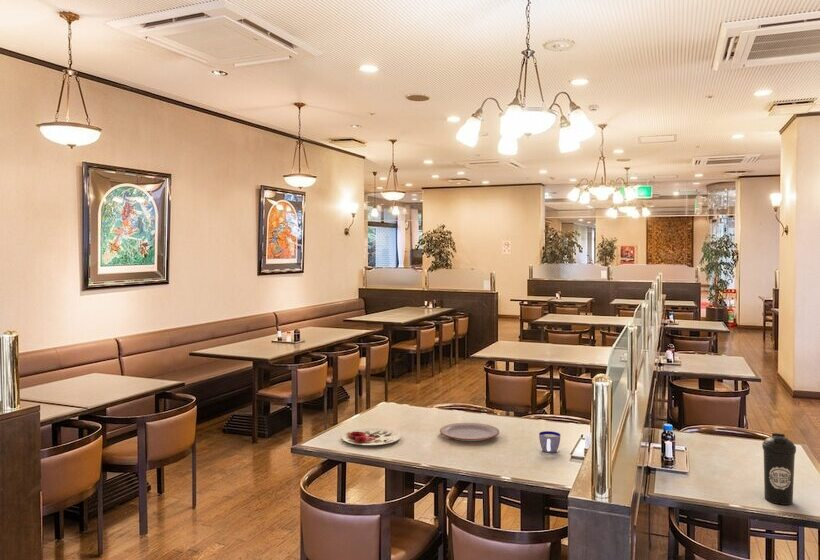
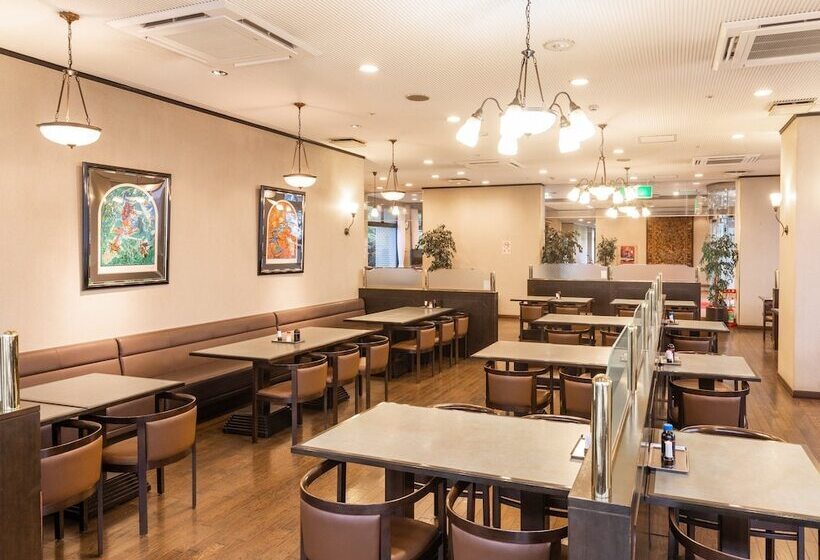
- cup [538,430,561,454]
- plate [341,427,402,446]
- water bottle [761,432,797,506]
- plate [439,422,500,442]
